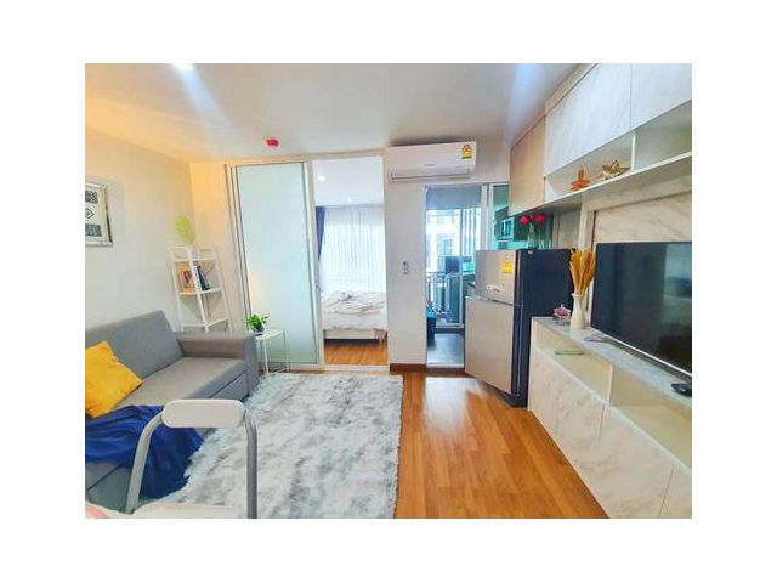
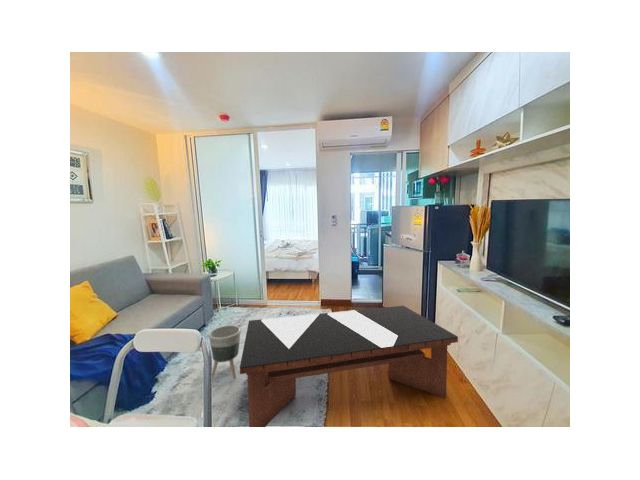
+ coffee table [239,305,459,428]
+ planter [208,324,241,380]
